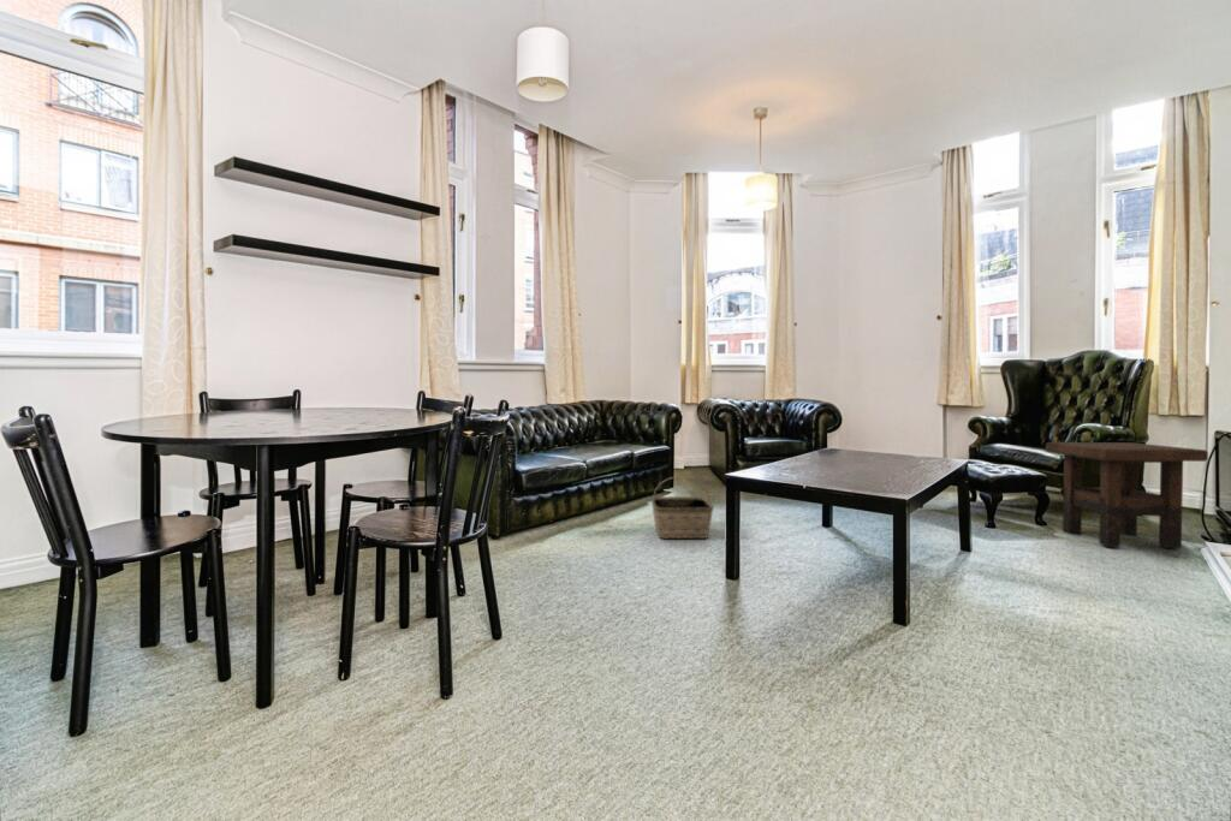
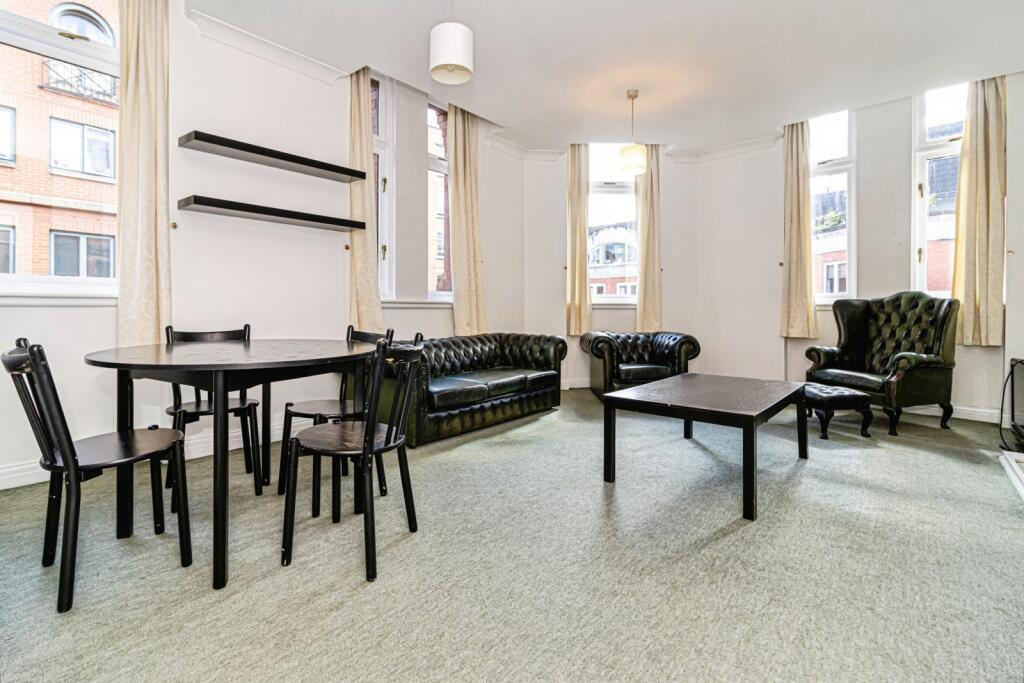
- side table [1045,441,1209,549]
- basket [649,475,714,540]
